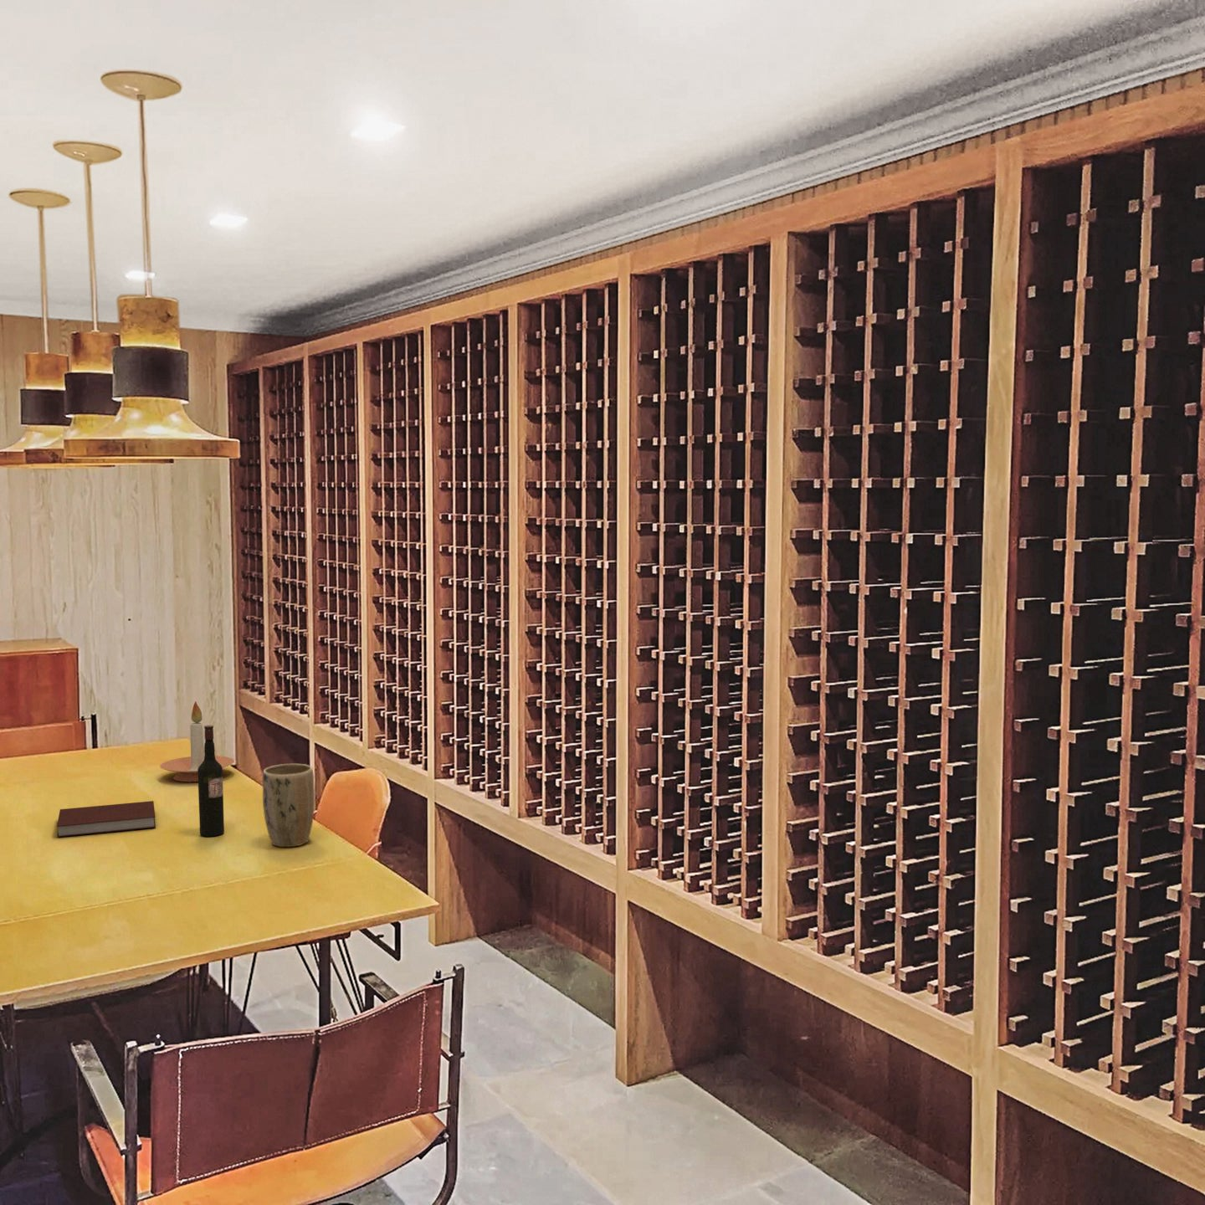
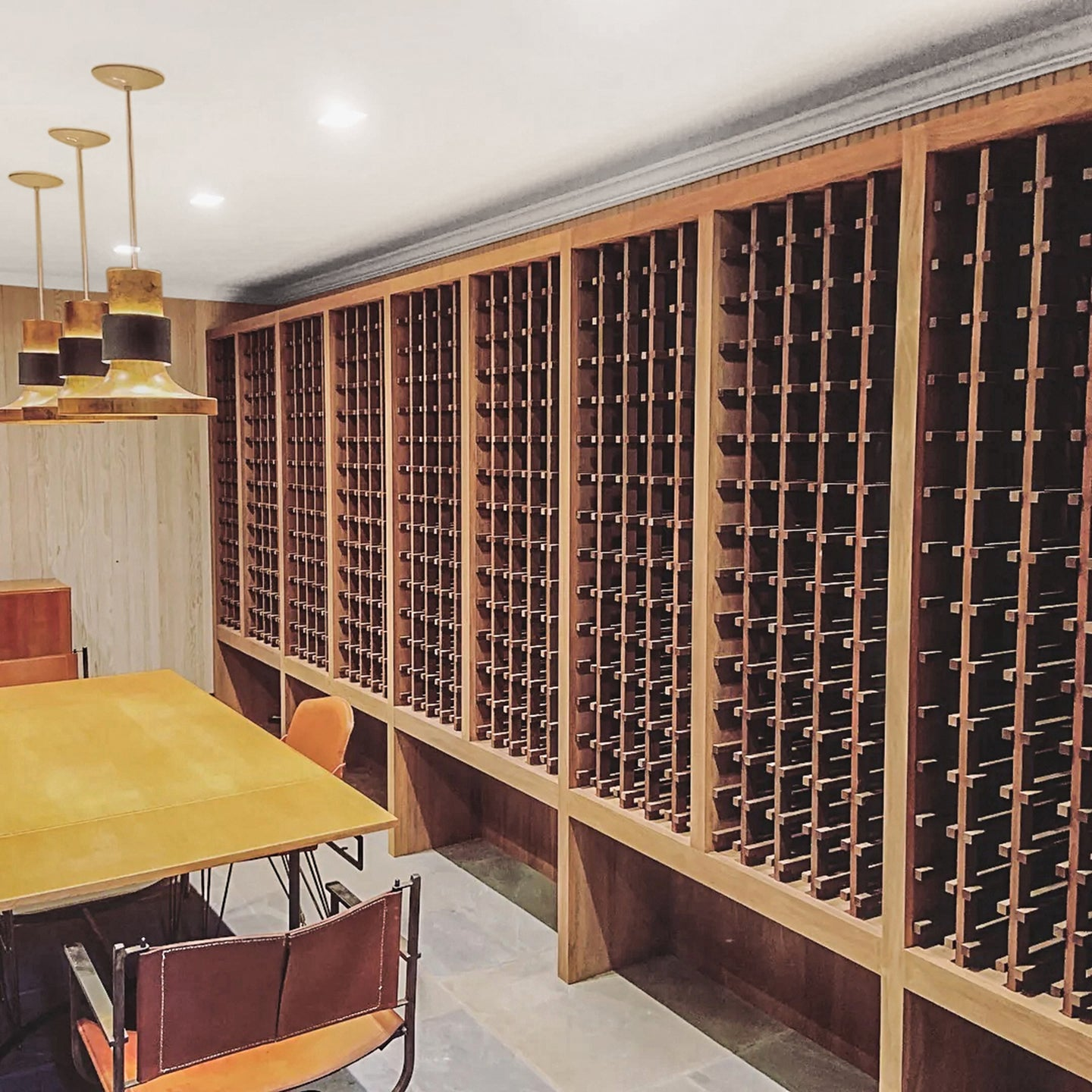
- notebook [56,800,157,838]
- candle holder [159,701,235,782]
- wine bottle [198,725,225,836]
- plant pot [262,764,316,847]
